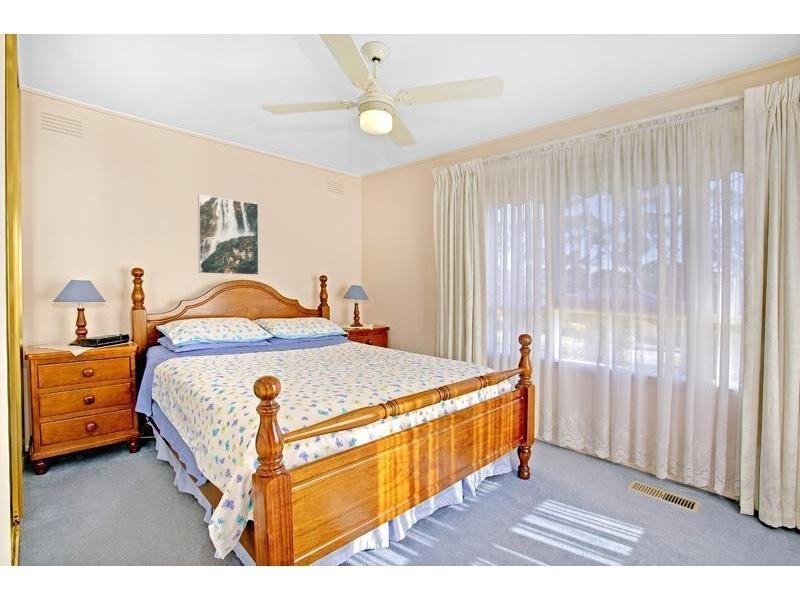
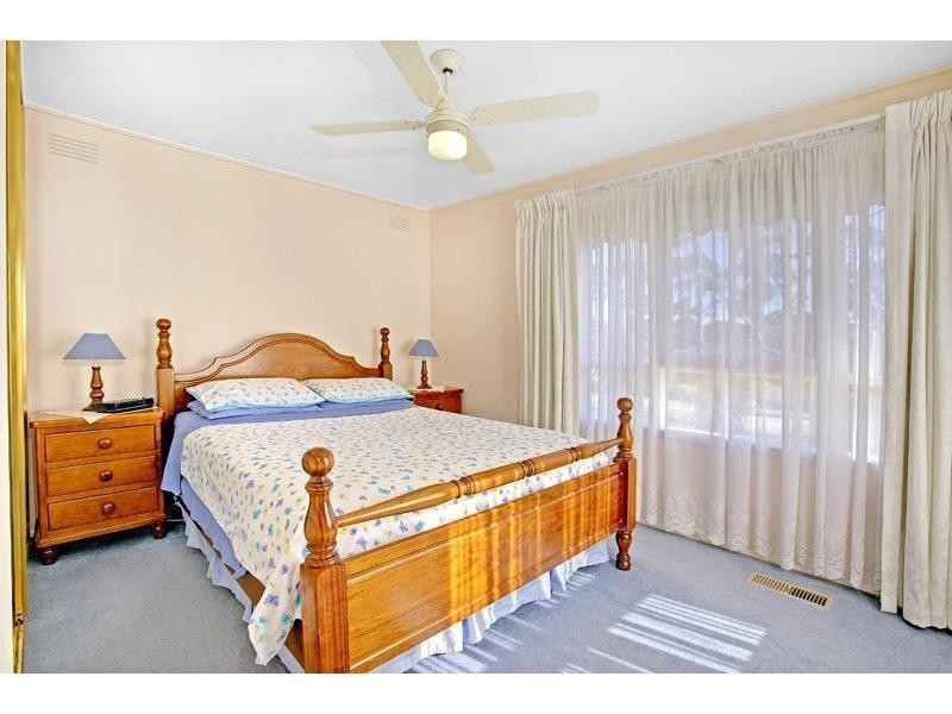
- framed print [197,194,260,276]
